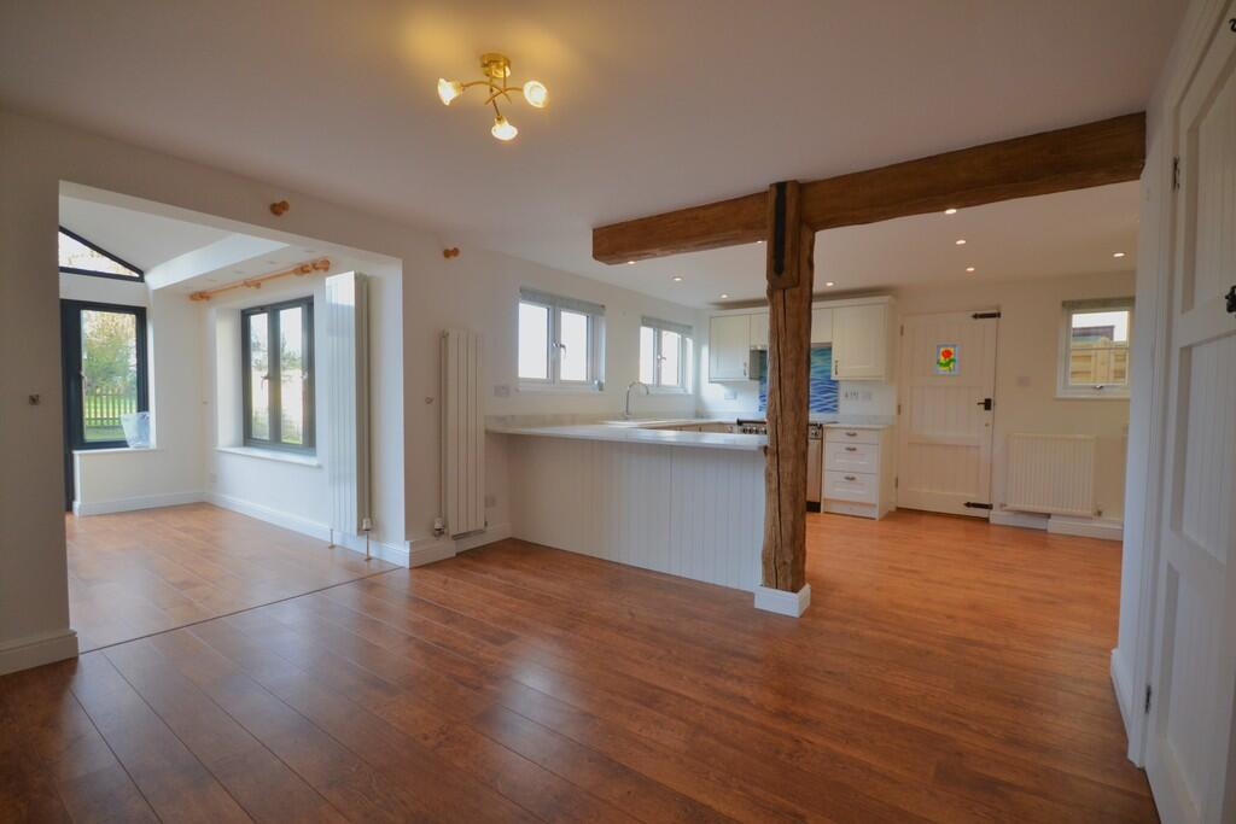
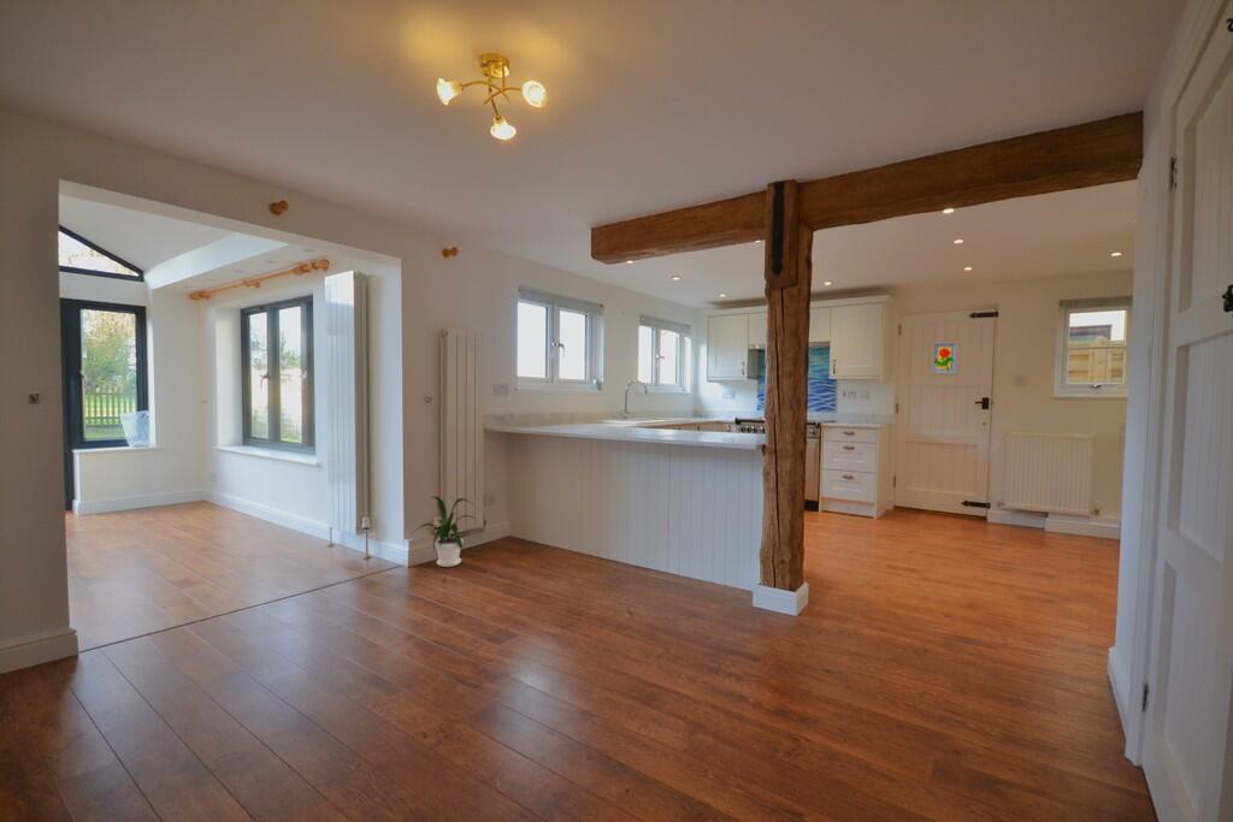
+ house plant [409,496,477,568]
